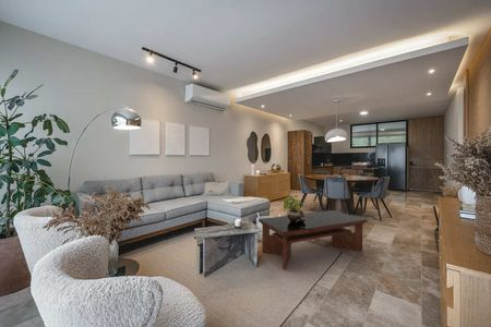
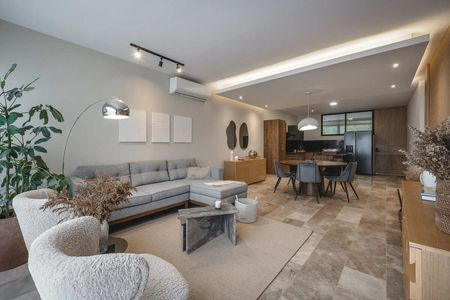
- coffee table [258,209,369,270]
- potted plant [283,194,306,222]
